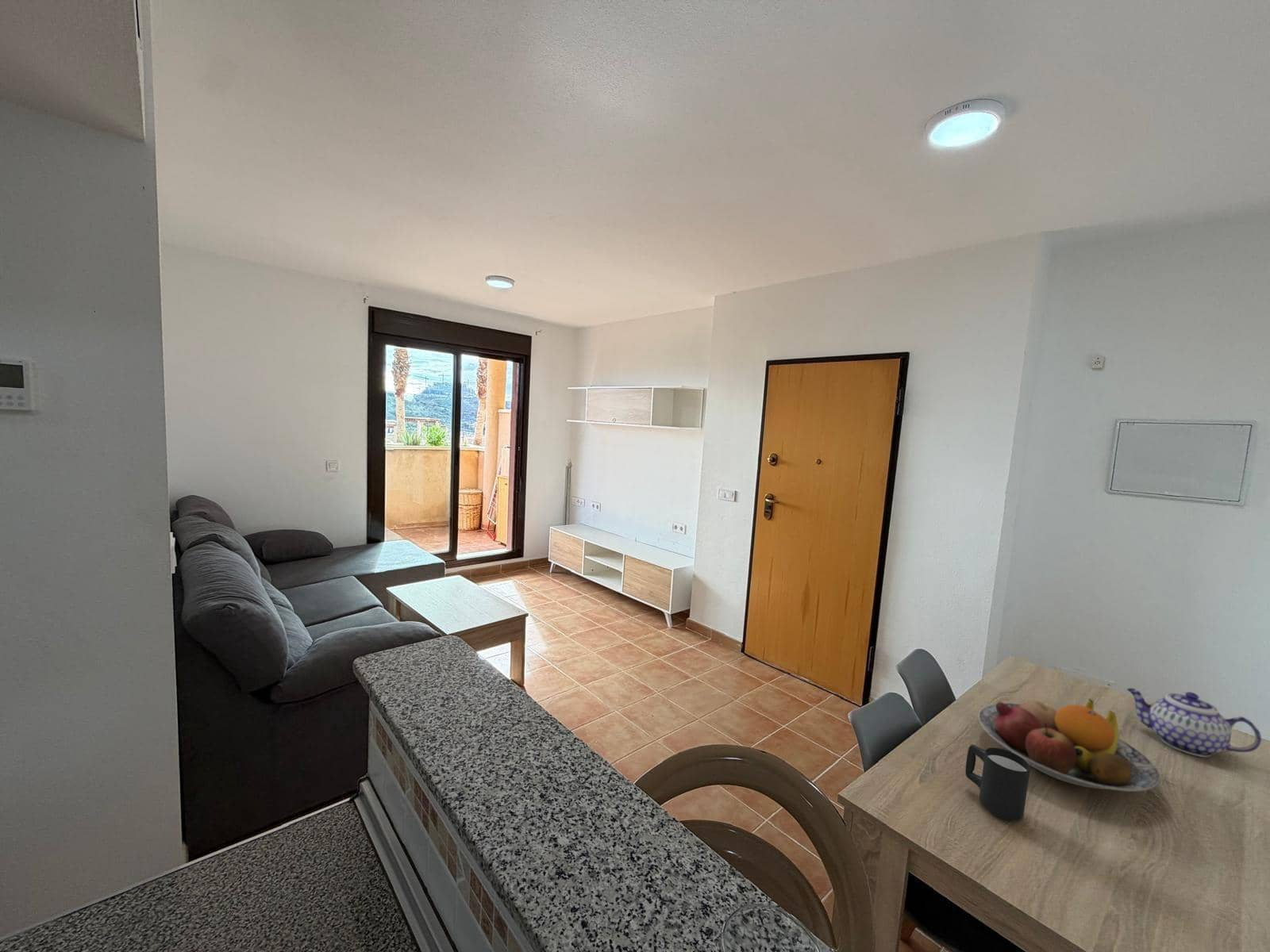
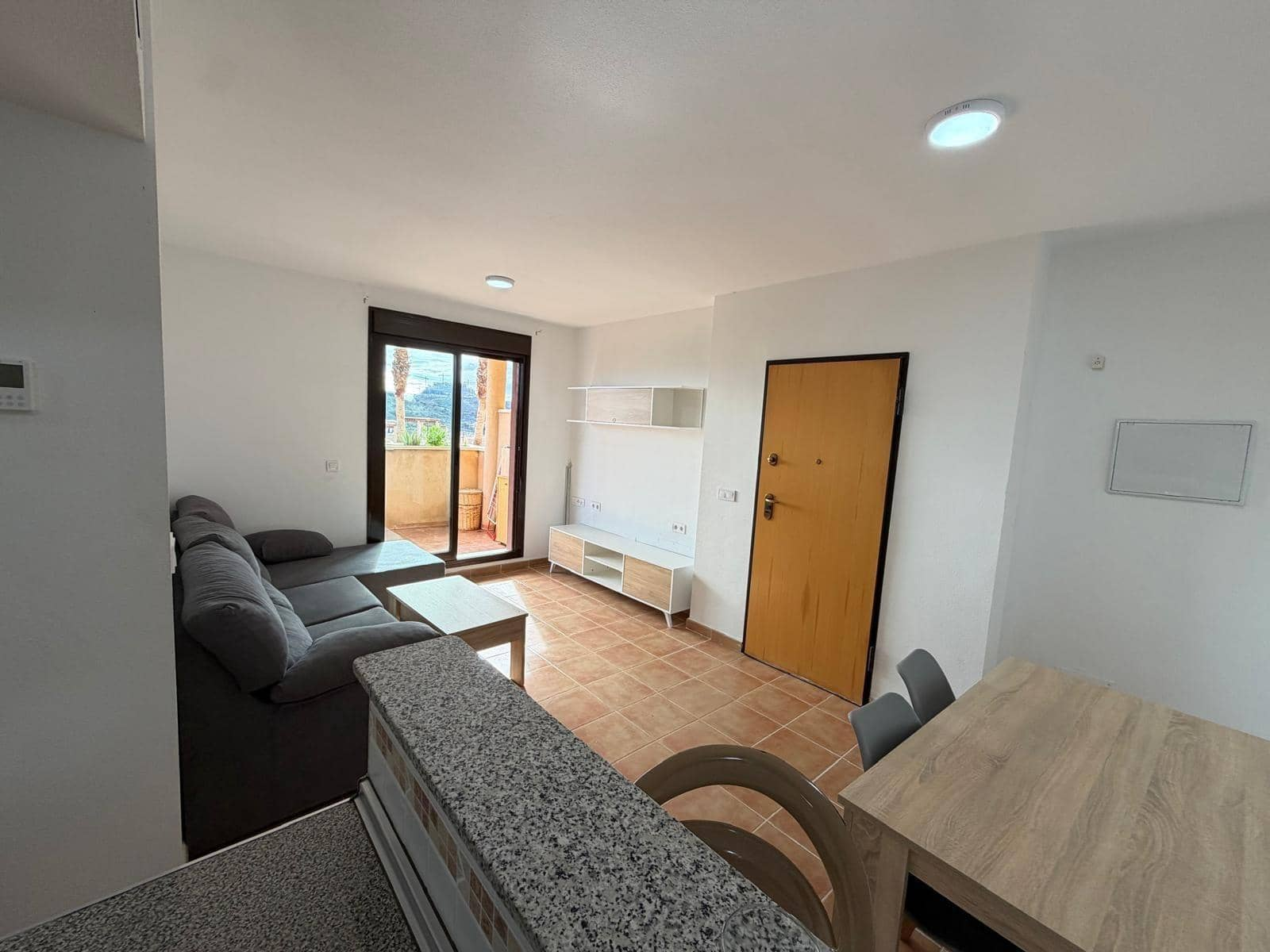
- mug [964,744,1031,822]
- teapot [1126,688,1262,758]
- fruit bowl [977,698,1160,793]
